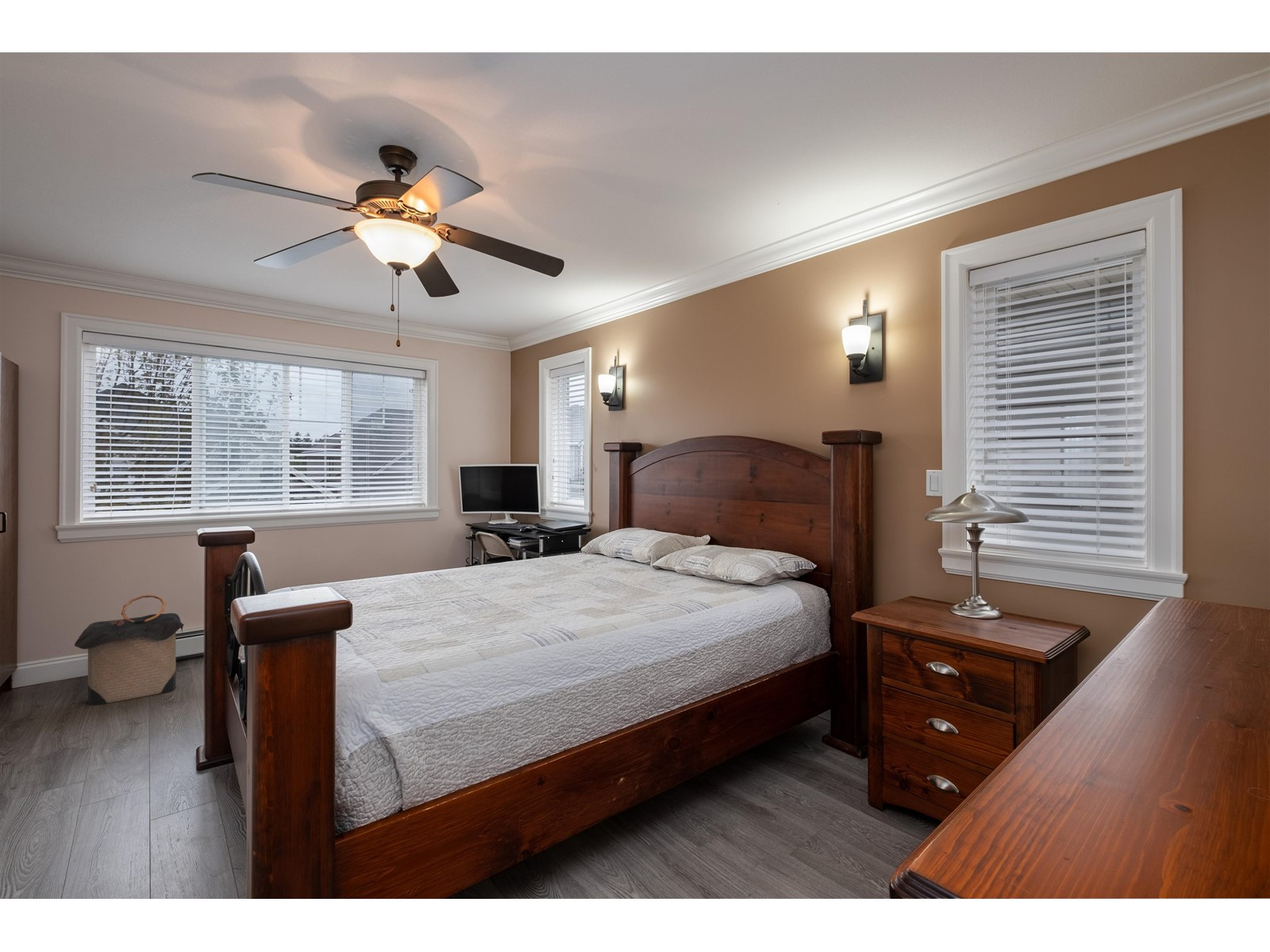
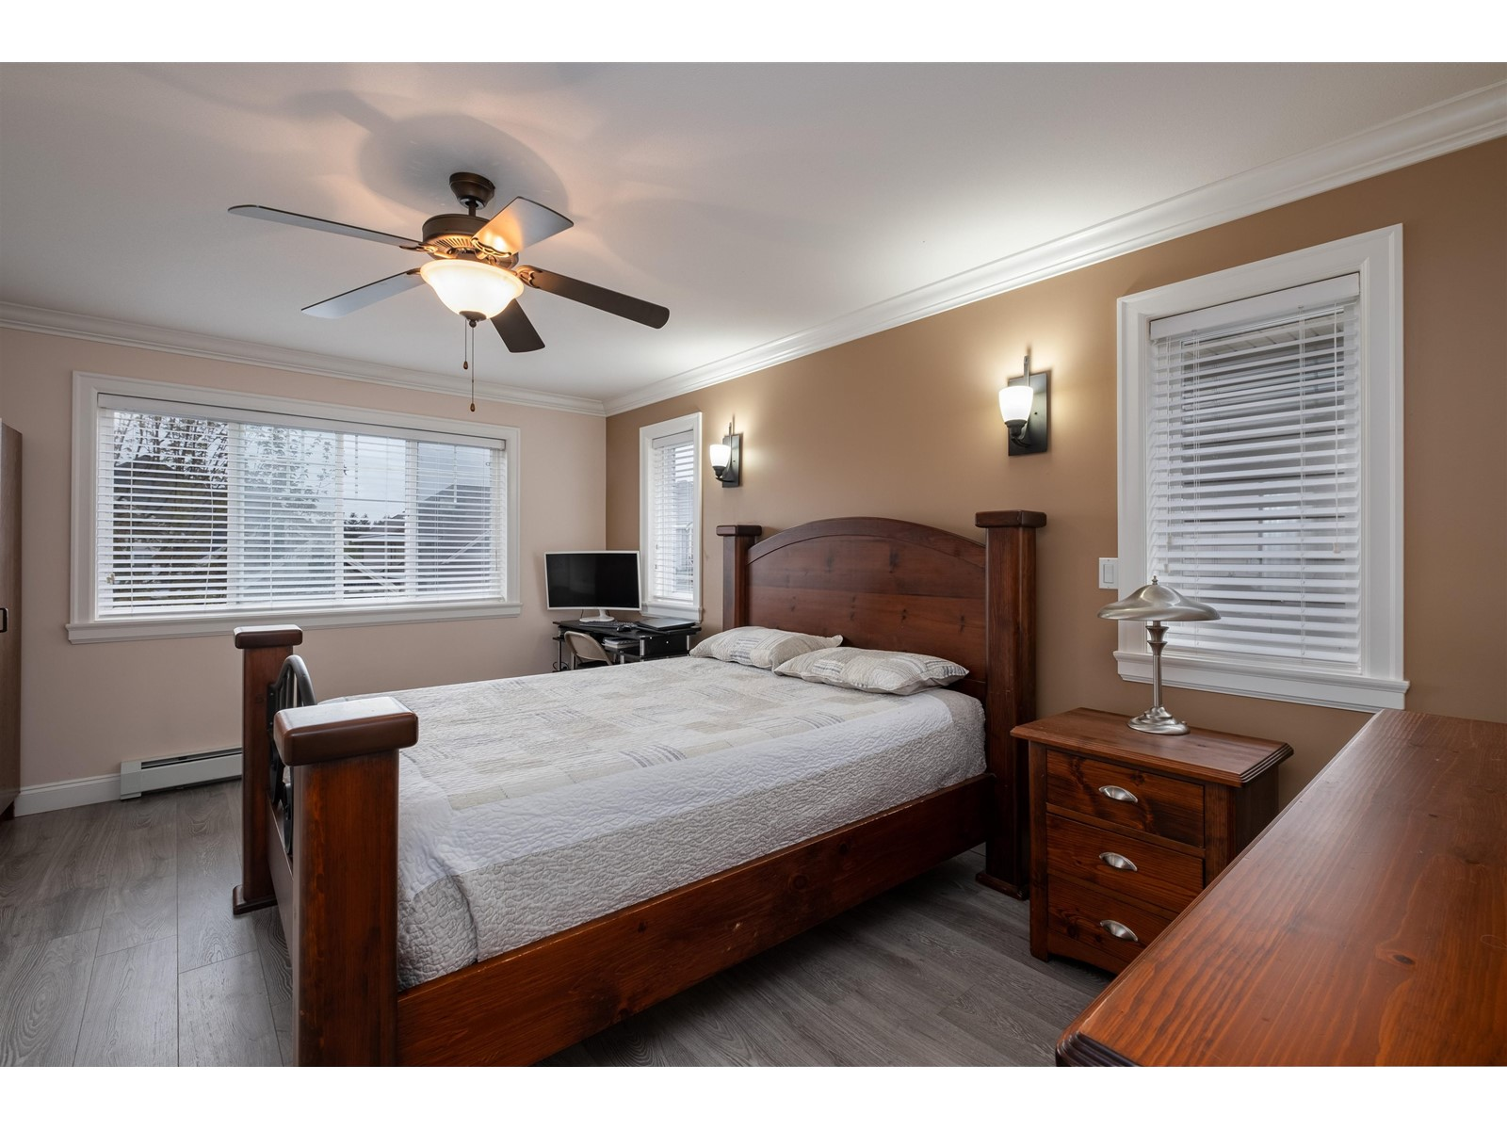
- laundry hamper [74,594,185,706]
